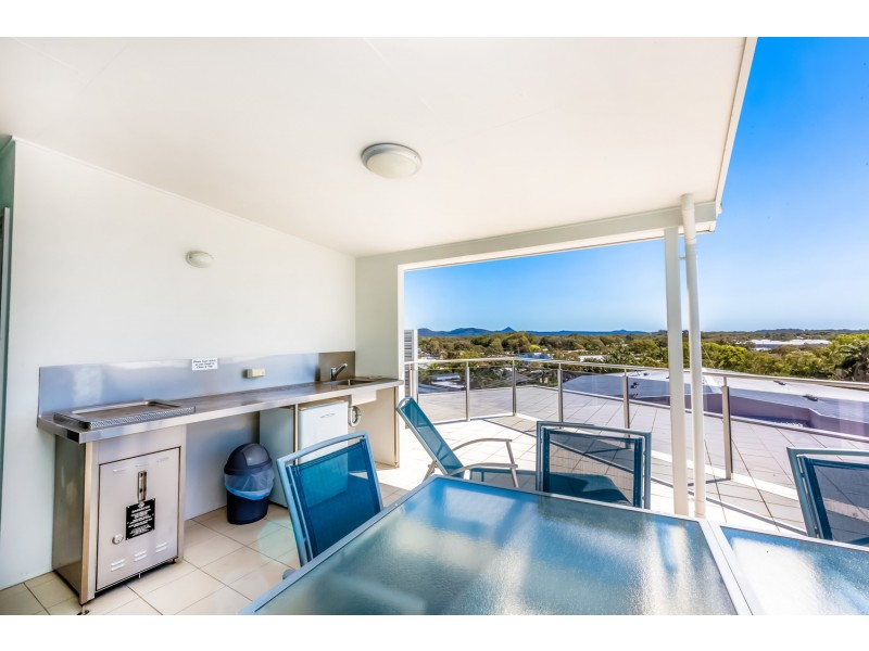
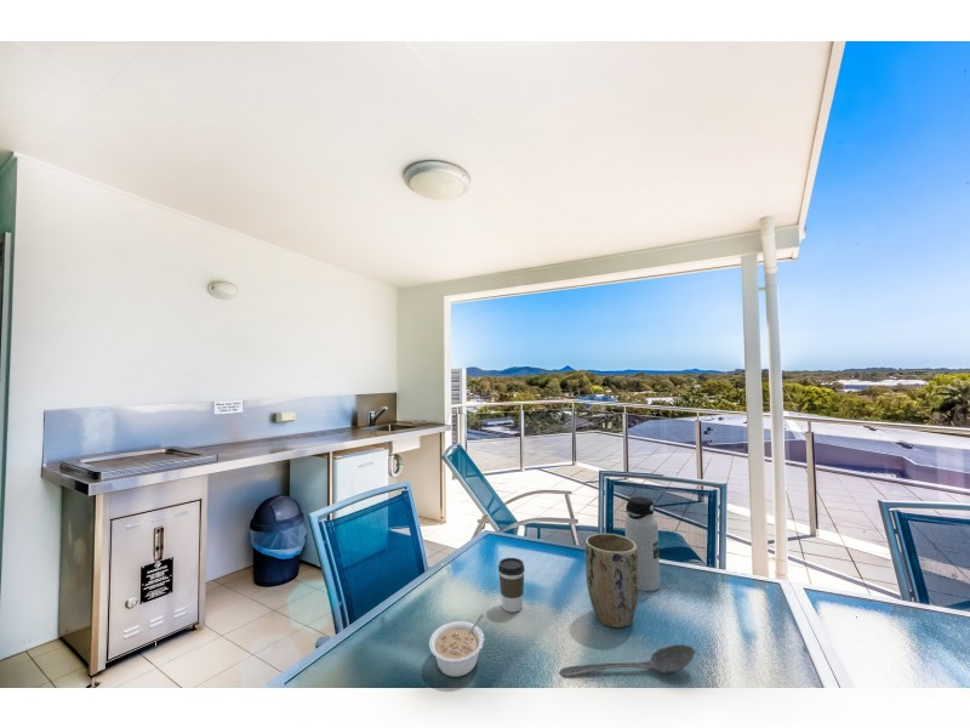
+ plant pot [584,533,639,629]
+ stirrer [559,644,696,678]
+ coffee cup [497,557,526,613]
+ water bottle [623,496,661,592]
+ legume [428,613,485,678]
